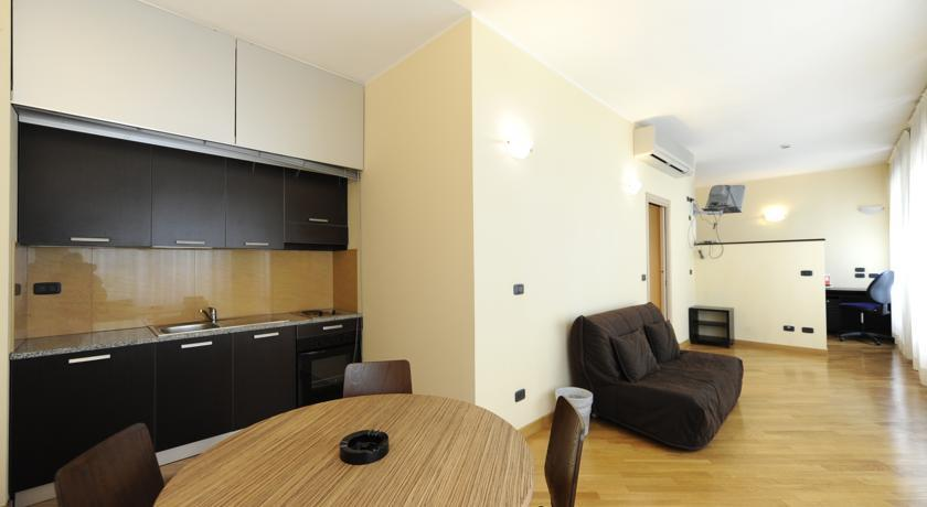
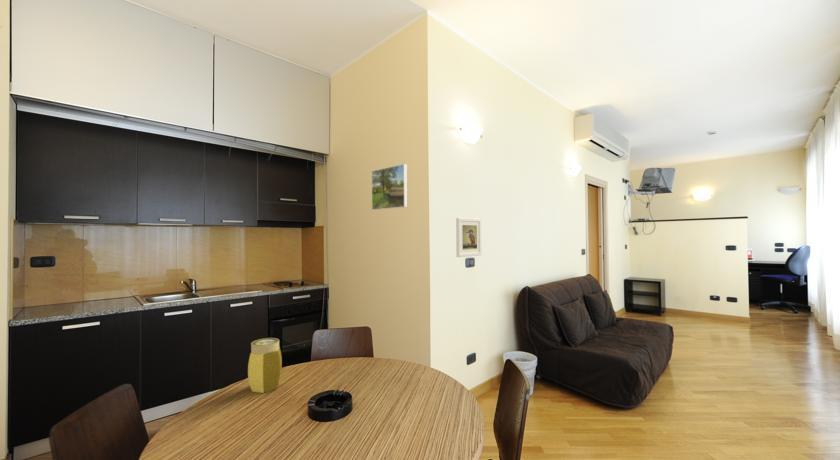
+ jar [247,337,283,394]
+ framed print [371,163,408,211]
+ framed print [455,217,483,258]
